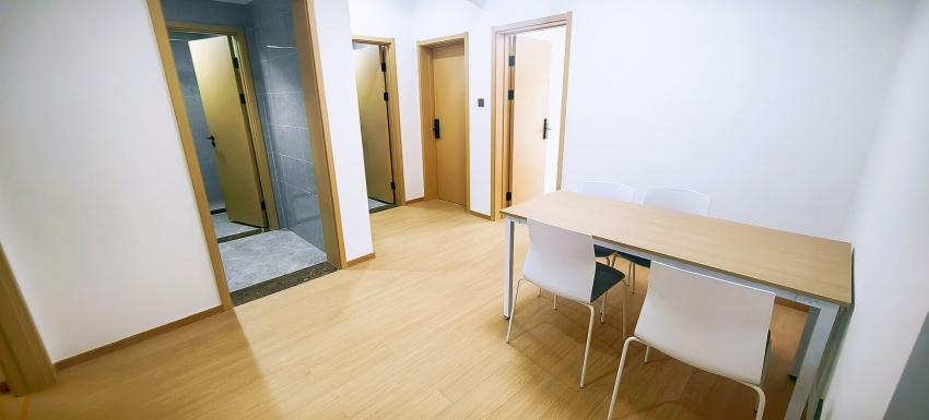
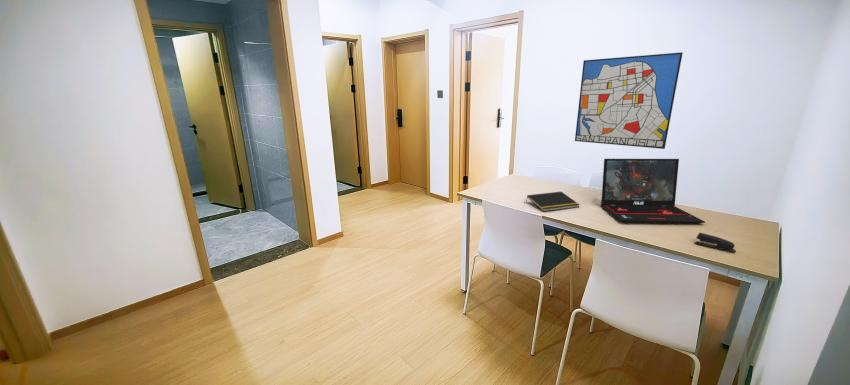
+ laptop [600,158,706,224]
+ wall art [574,51,684,150]
+ stapler [694,232,737,253]
+ notepad [525,191,581,212]
